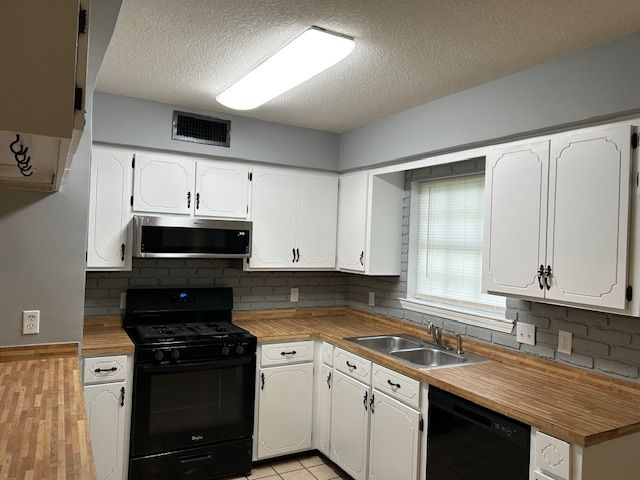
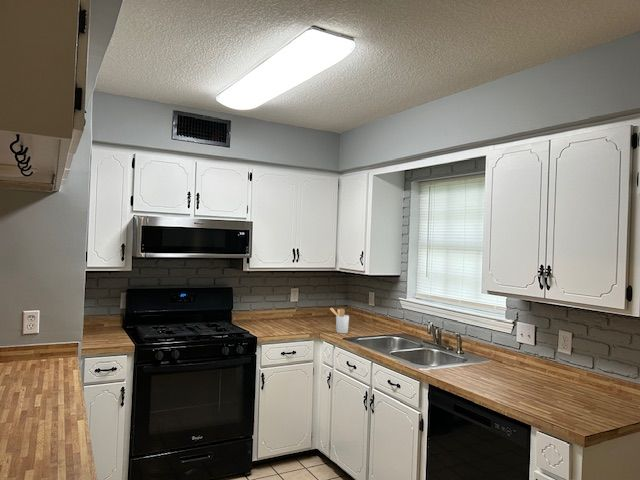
+ utensil holder [329,307,350,334]
